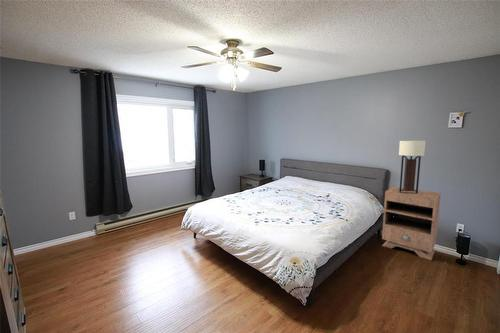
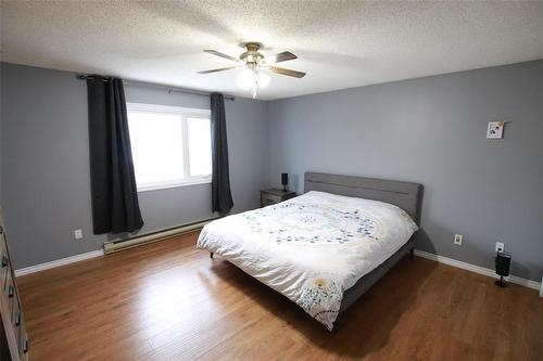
- wall sconce [398,140,427,194]
- nightstand [381,186,442,261]
